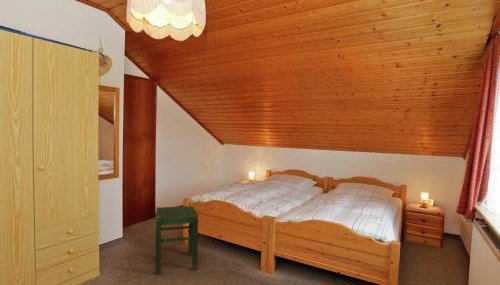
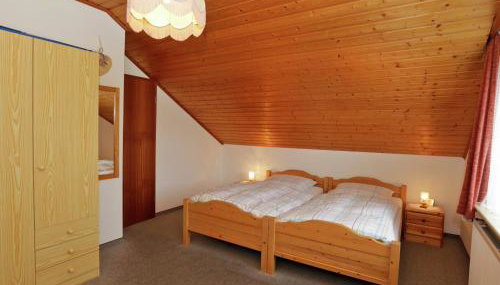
- stool [154,205,199,275]
